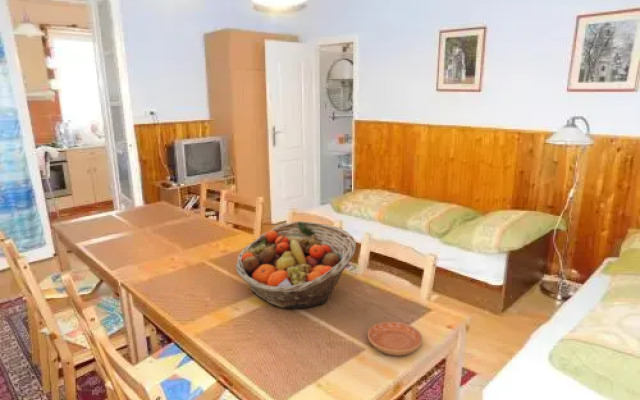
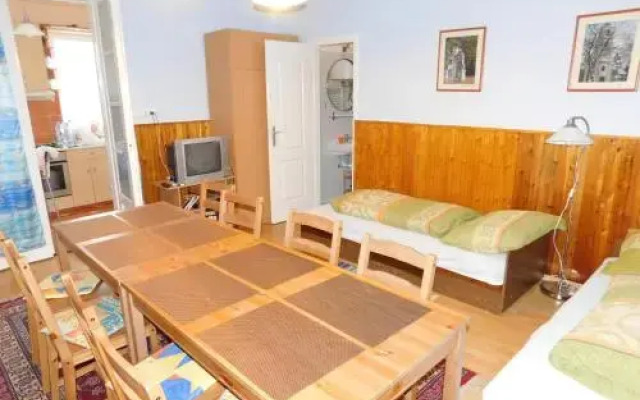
- fruit basket [235,220,357,309]
- saucer [367,321,423,357]
